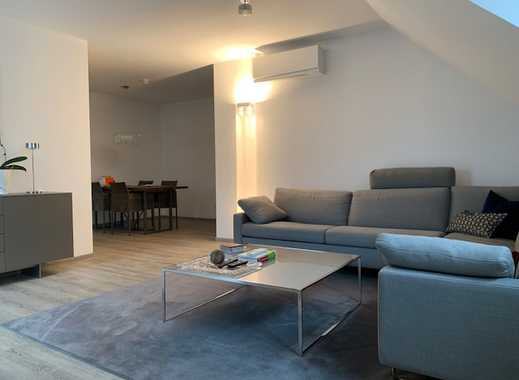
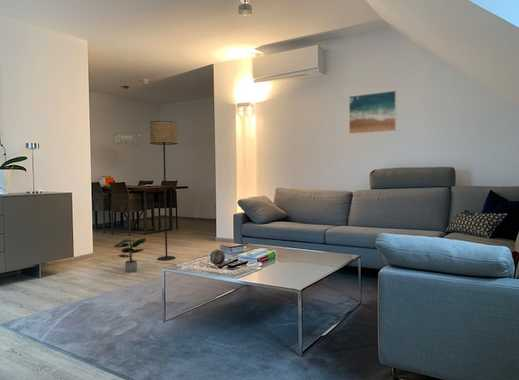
+ floor lamp [149,120,179,261]
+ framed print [348,90,397,135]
+ potted plant [113,237,147,273]
